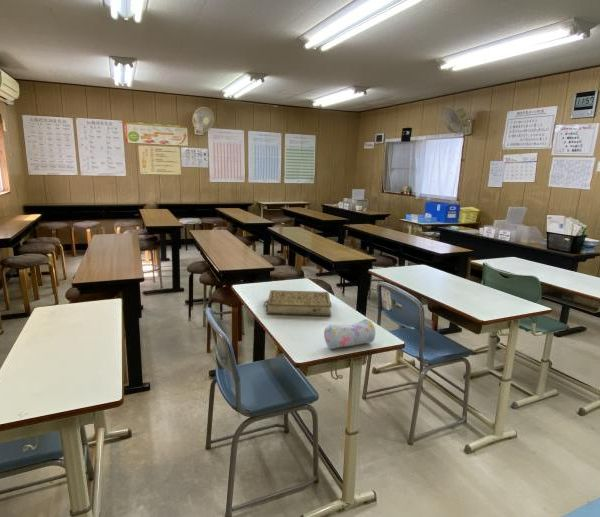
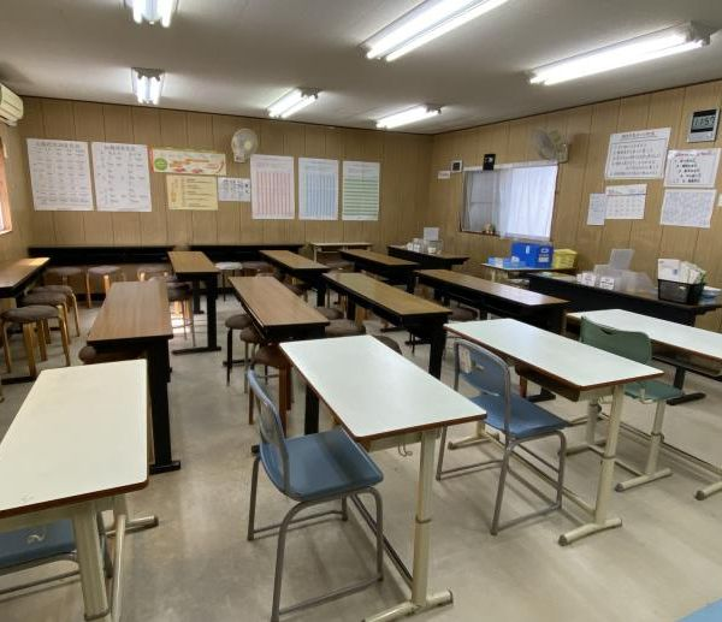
- book [262,289,333,317]
- pencil case [323,318,376,350]
